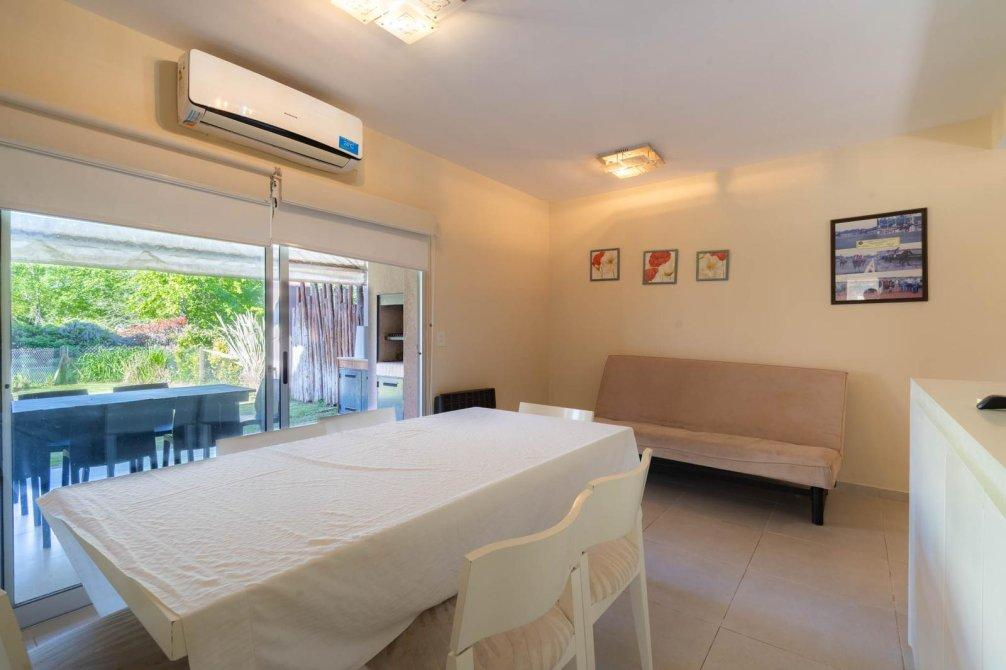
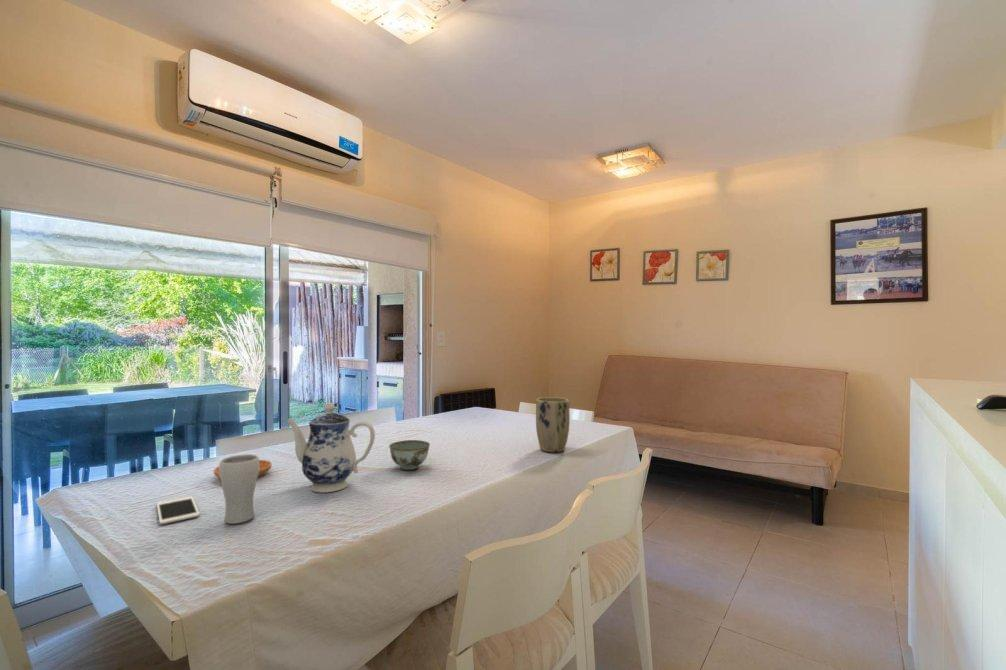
+ cell phone [156,495,201,525]
+ drinking glass [218,453,260,525]
+ teapot [284,402,376,493]
+ bowl [388,439,431,471]
+ saucer [213,459,273,479]
+ plant pot [535,396,571,453]
